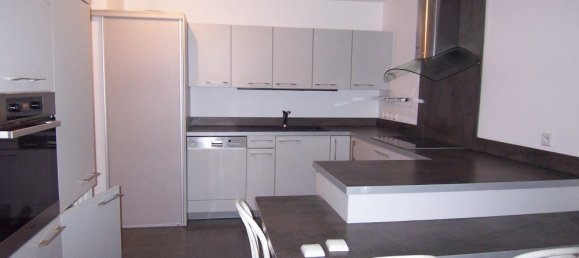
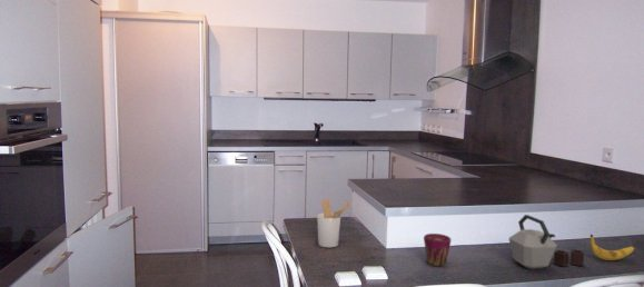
+ utensil holder [316,198,351,248]
+ cup [423,232,452,267]
+ kettle [507,214,585,270]
+ banana [589,234,635,261]
